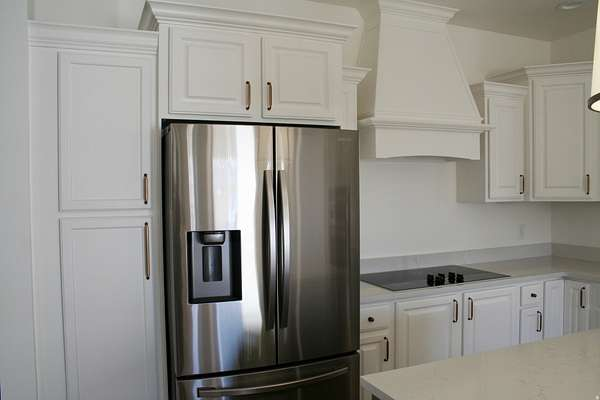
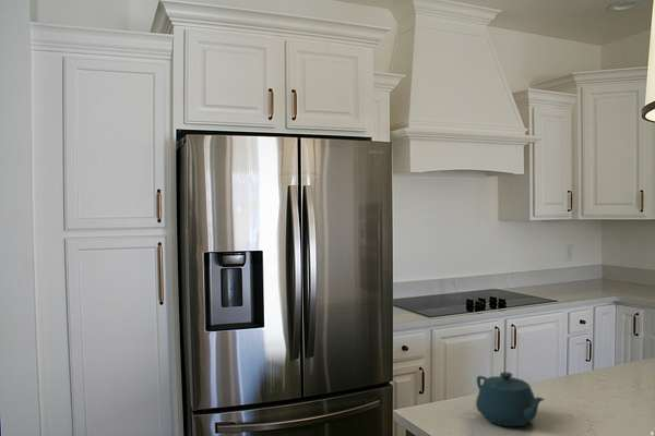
+ teapot [475,371,546,427]
